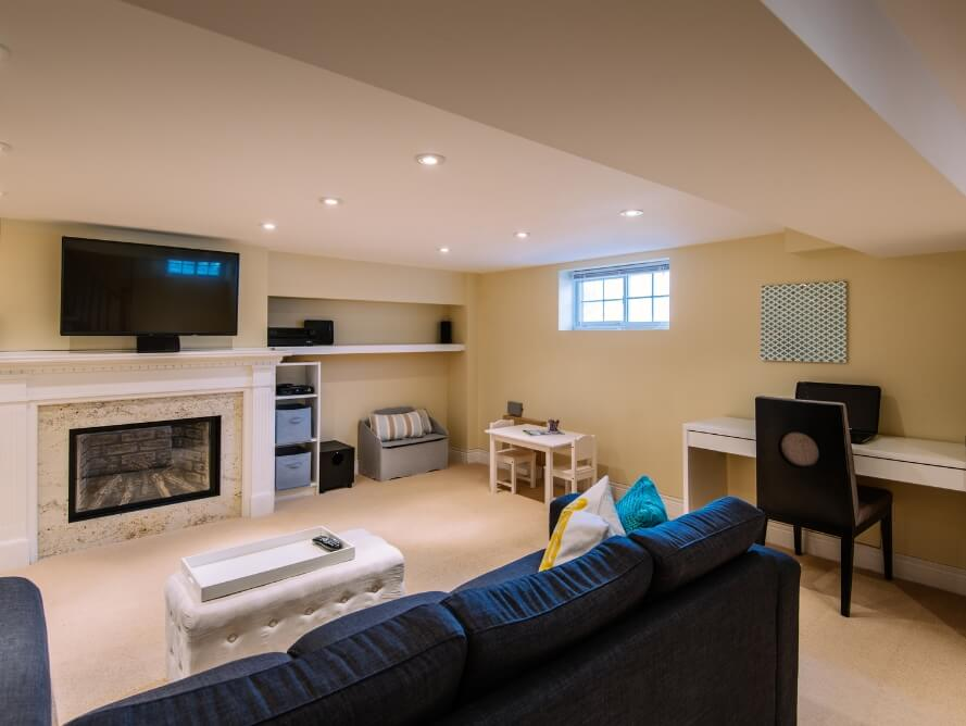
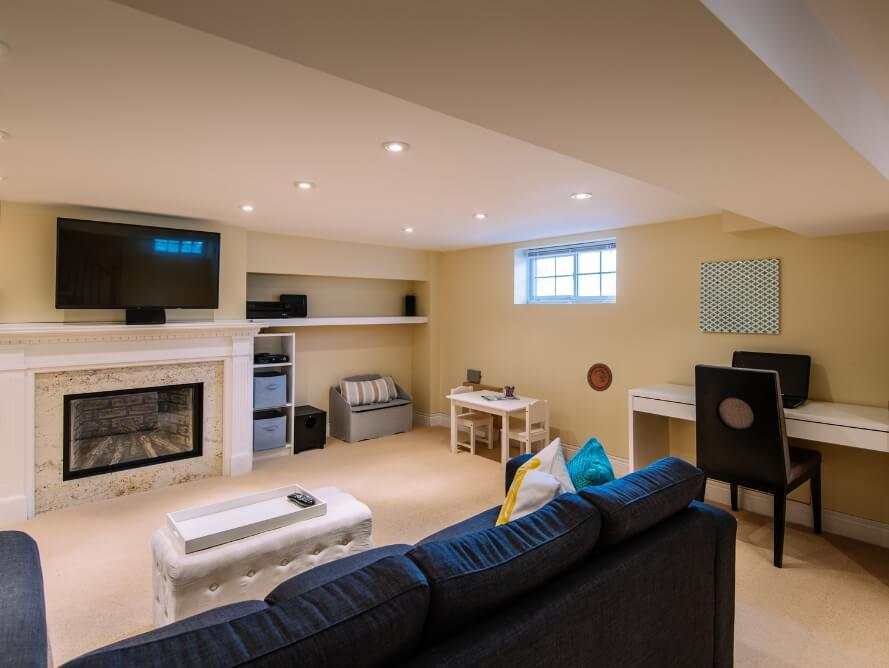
+ decorative plate [586,362,613,392]
